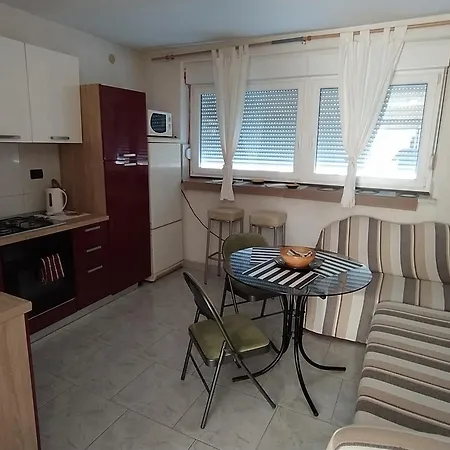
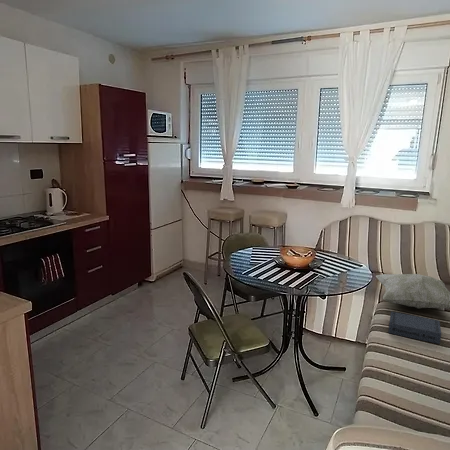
+ book [387,311,442,345]
+ decorative pillow [375,273,450,310]
